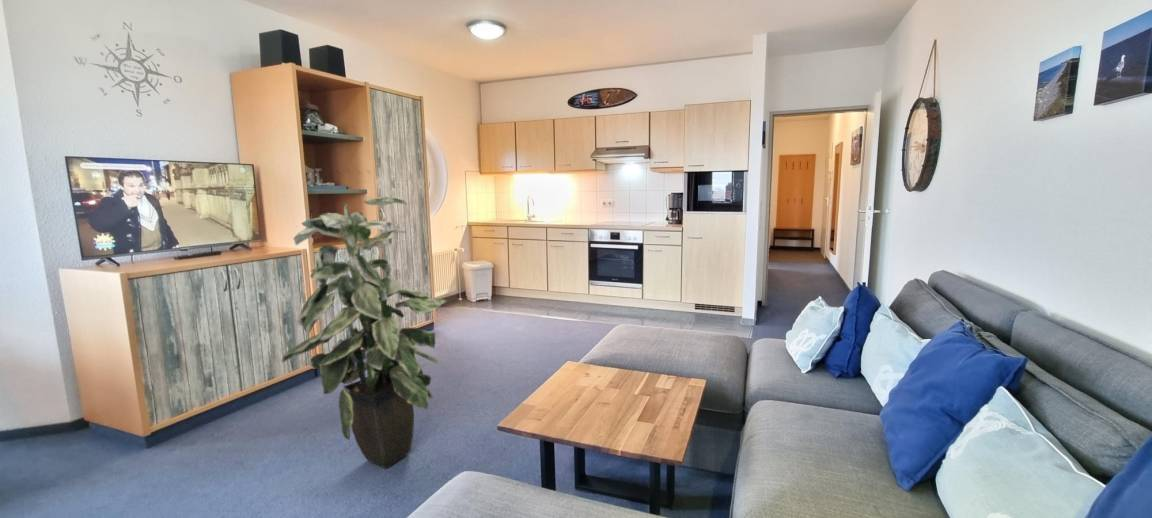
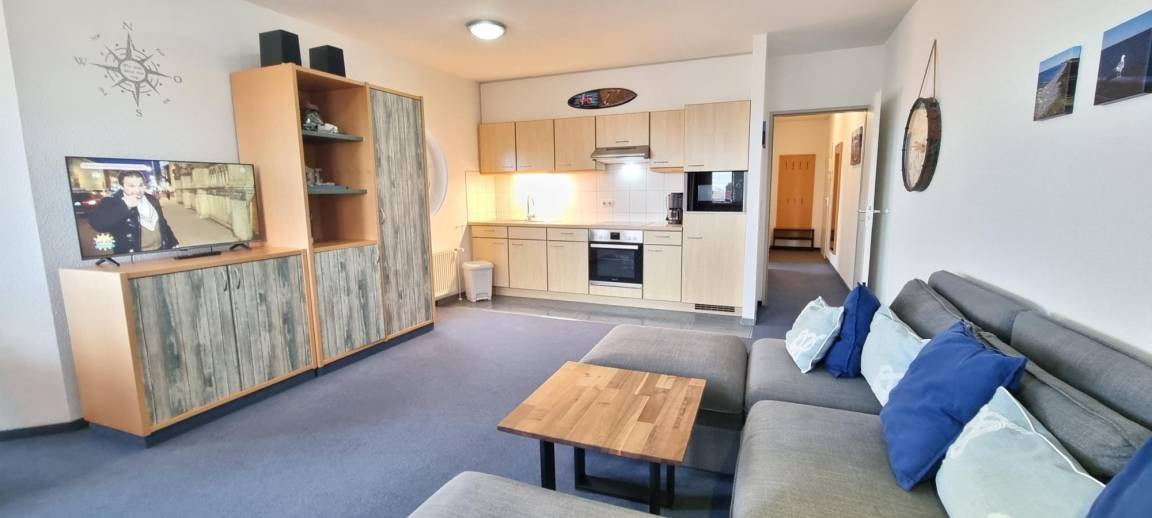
- indoor plant [281,196,448,470]
